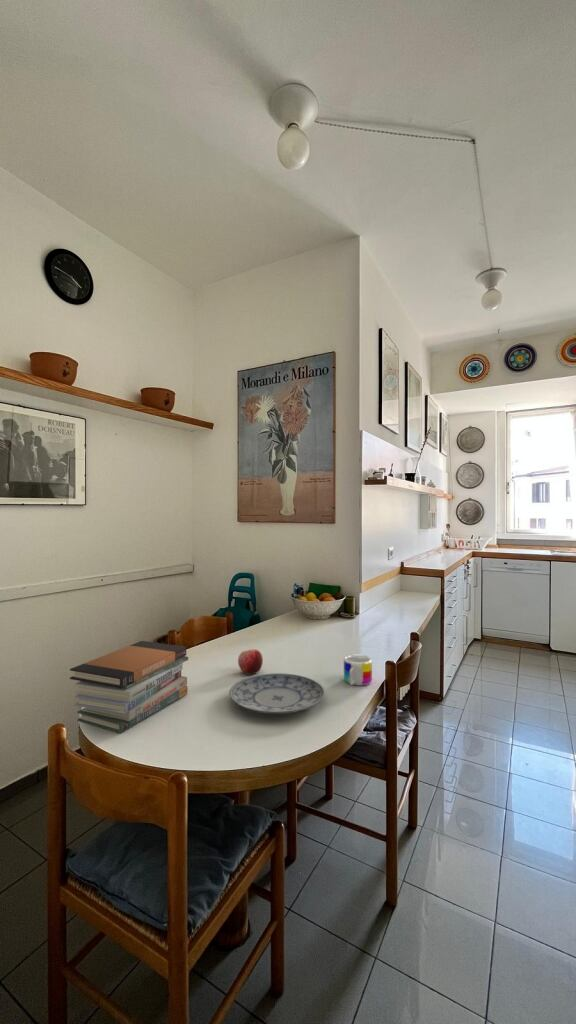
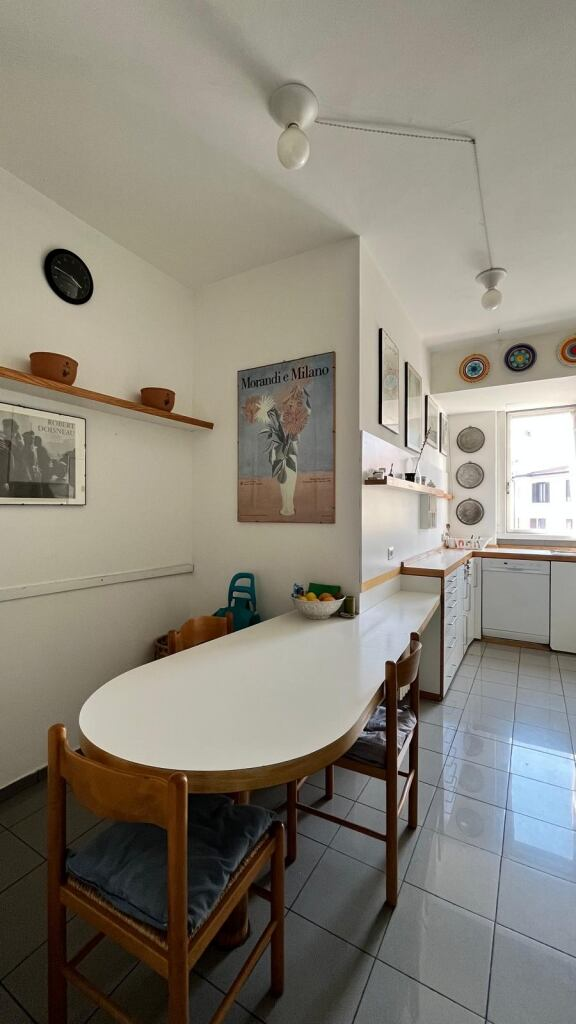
- mug [343,653,373,686]
- apple [237,648,264,676]
- book stack [69,640,189,734]
- plate [229,672,326,715]
